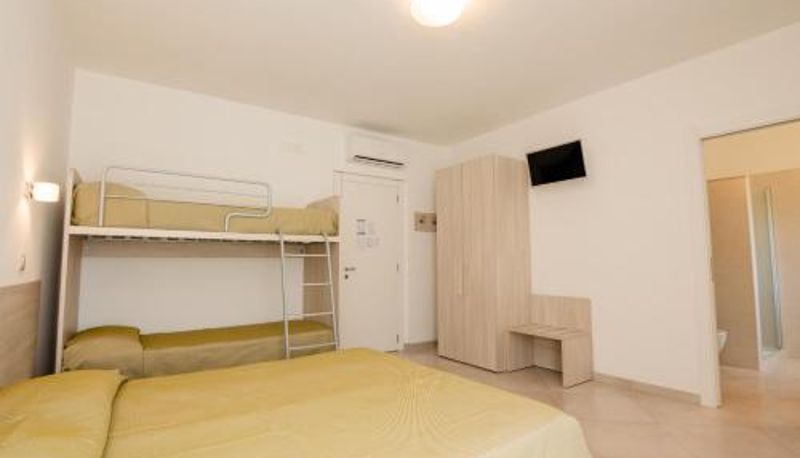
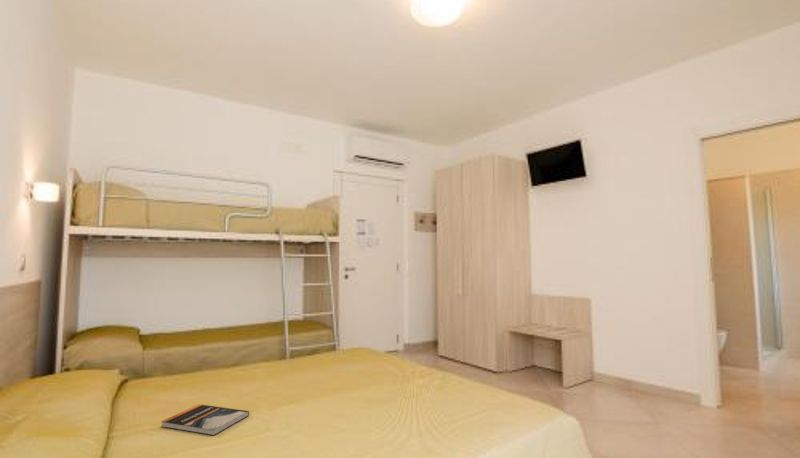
+ book [160,403,250,436]
